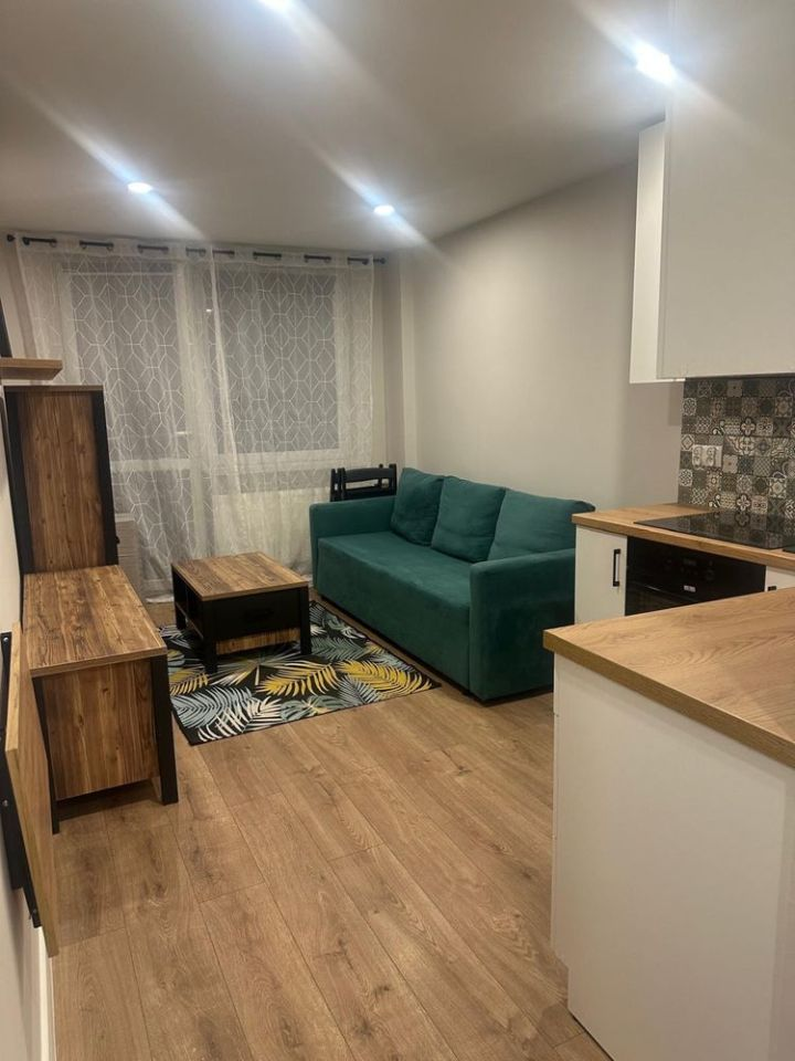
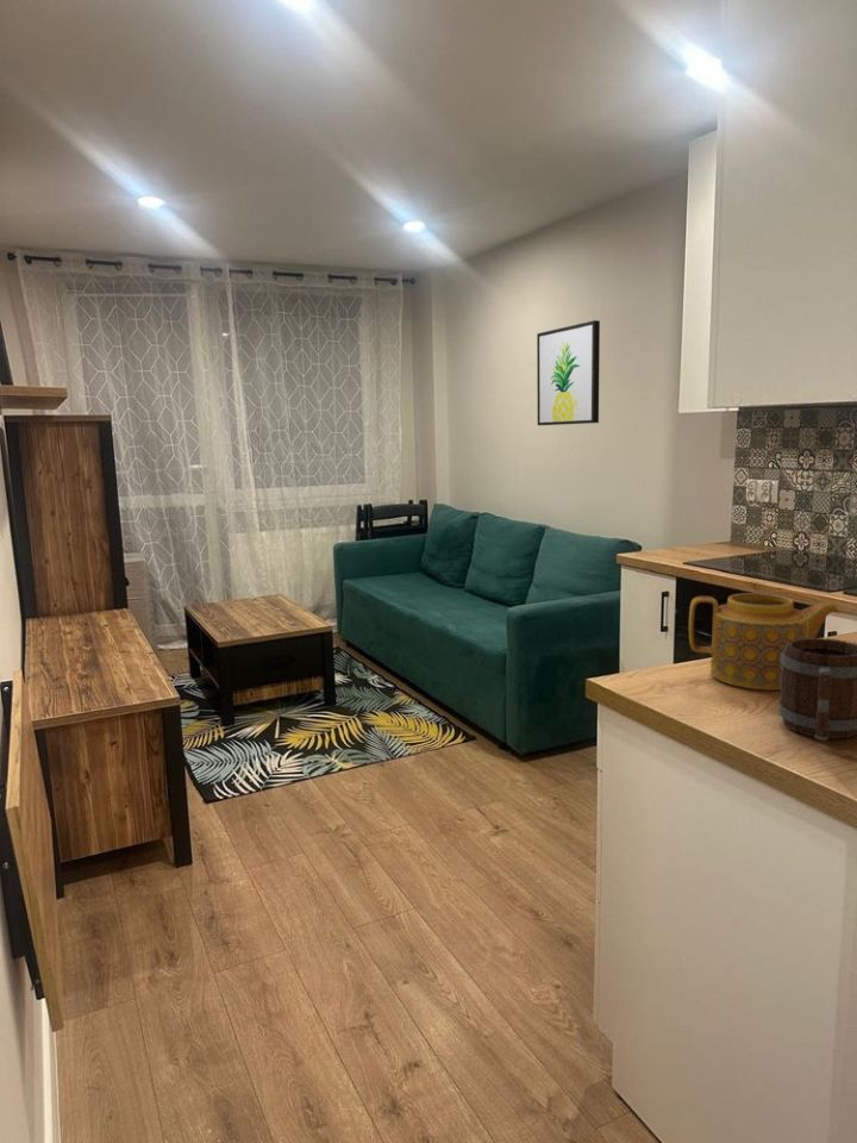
+ teapot [688,592,842,691]
+ mug [777,637,857,742]
+ wall art [536,319,601,426]
